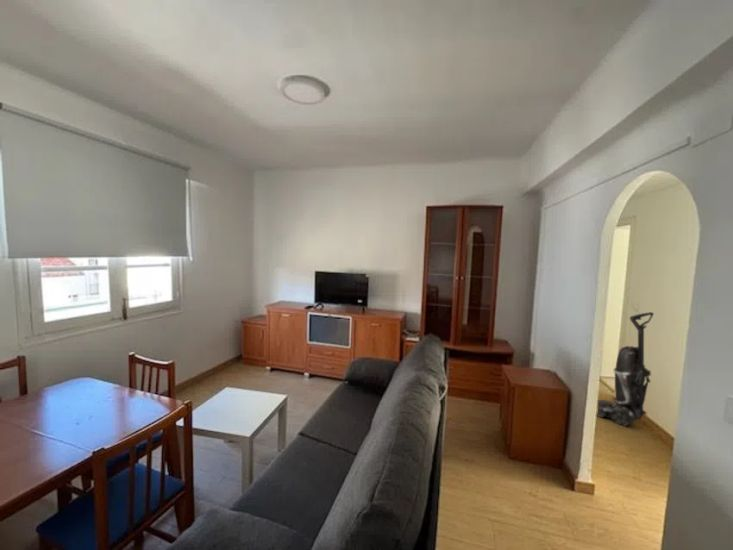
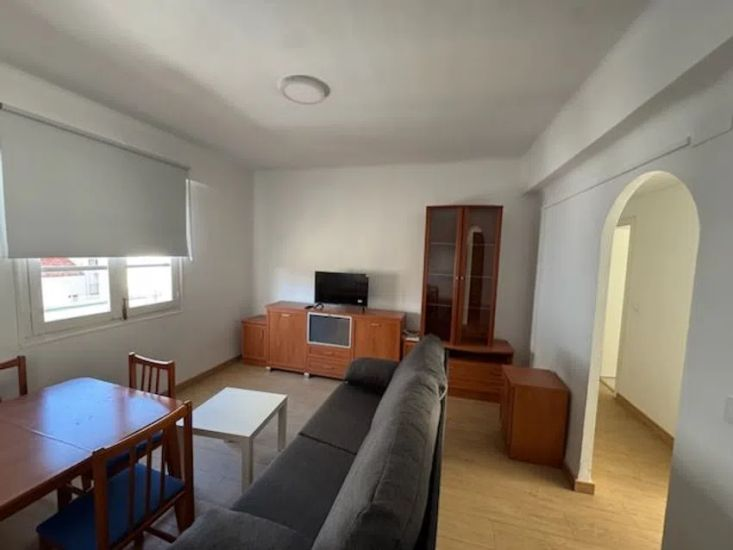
- vacuum cleaner [596,311,655,427]
